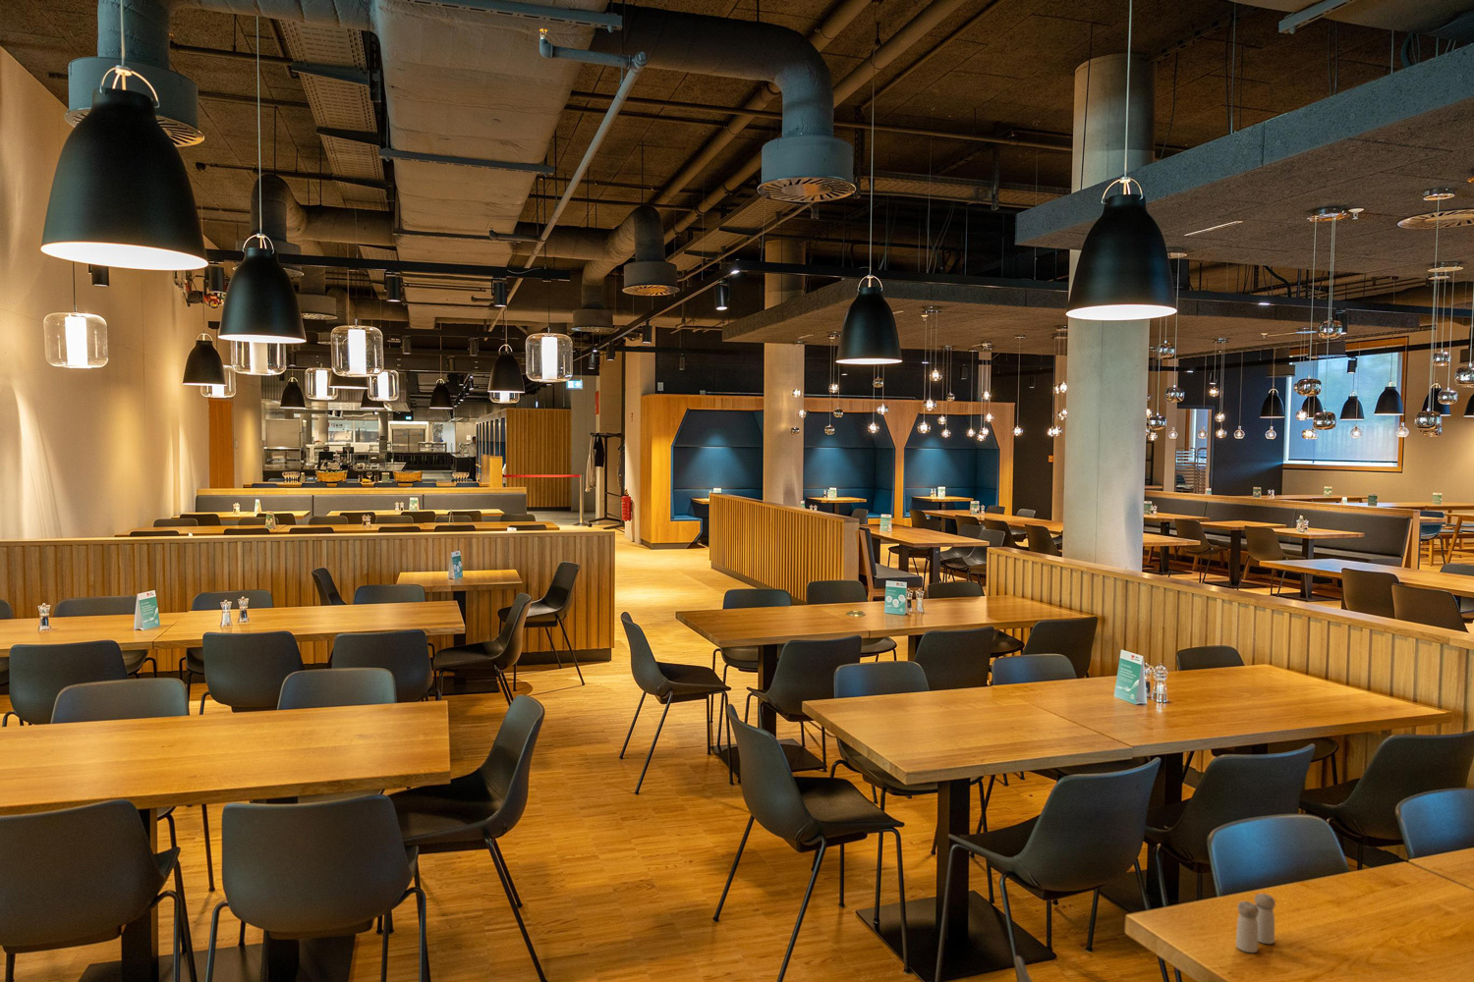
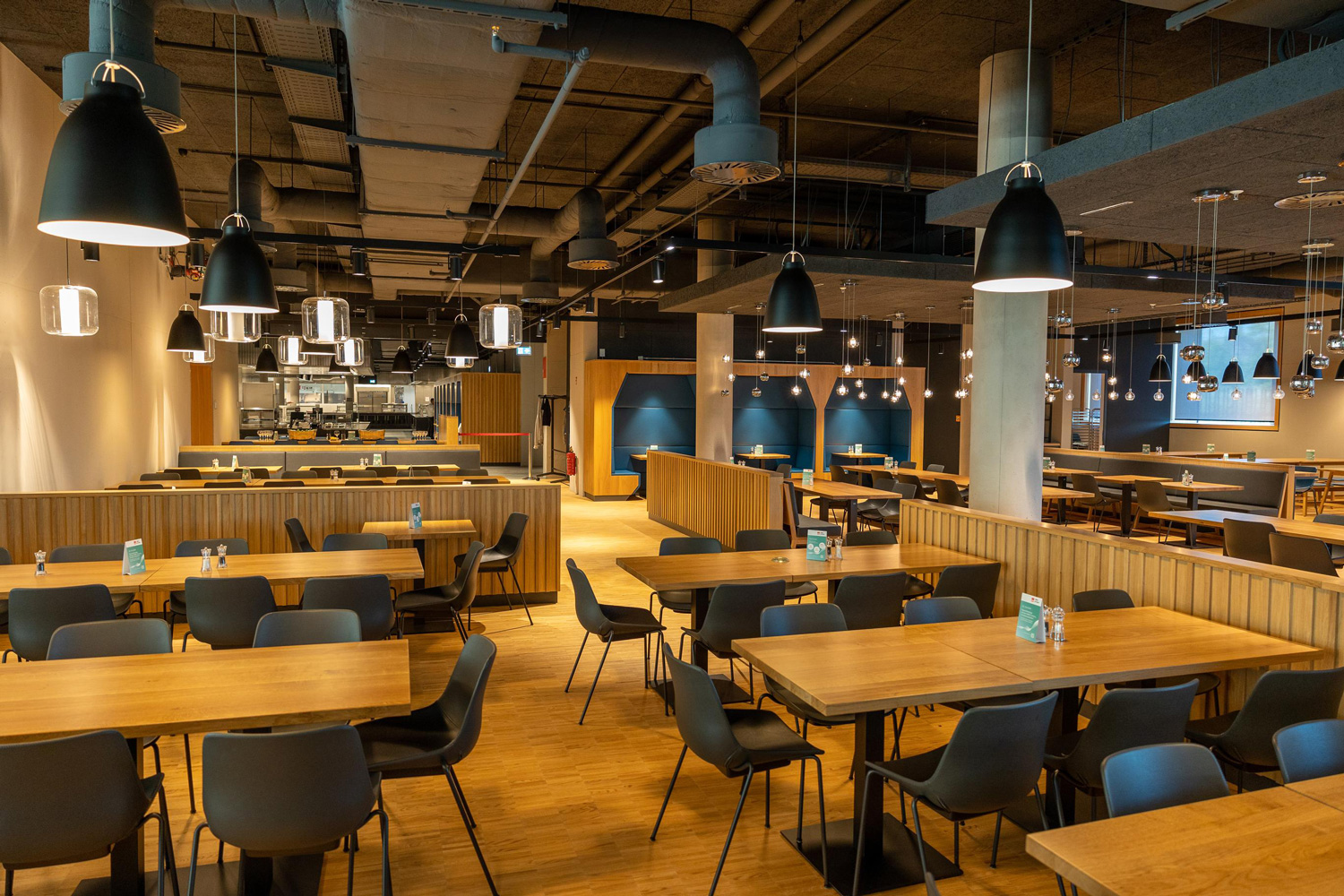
- salt and pepper shaker [1235,892,1277,954]
